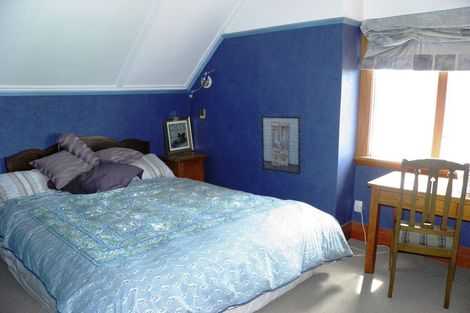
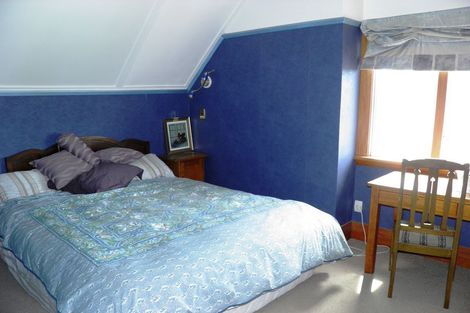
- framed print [261,115,302,175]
